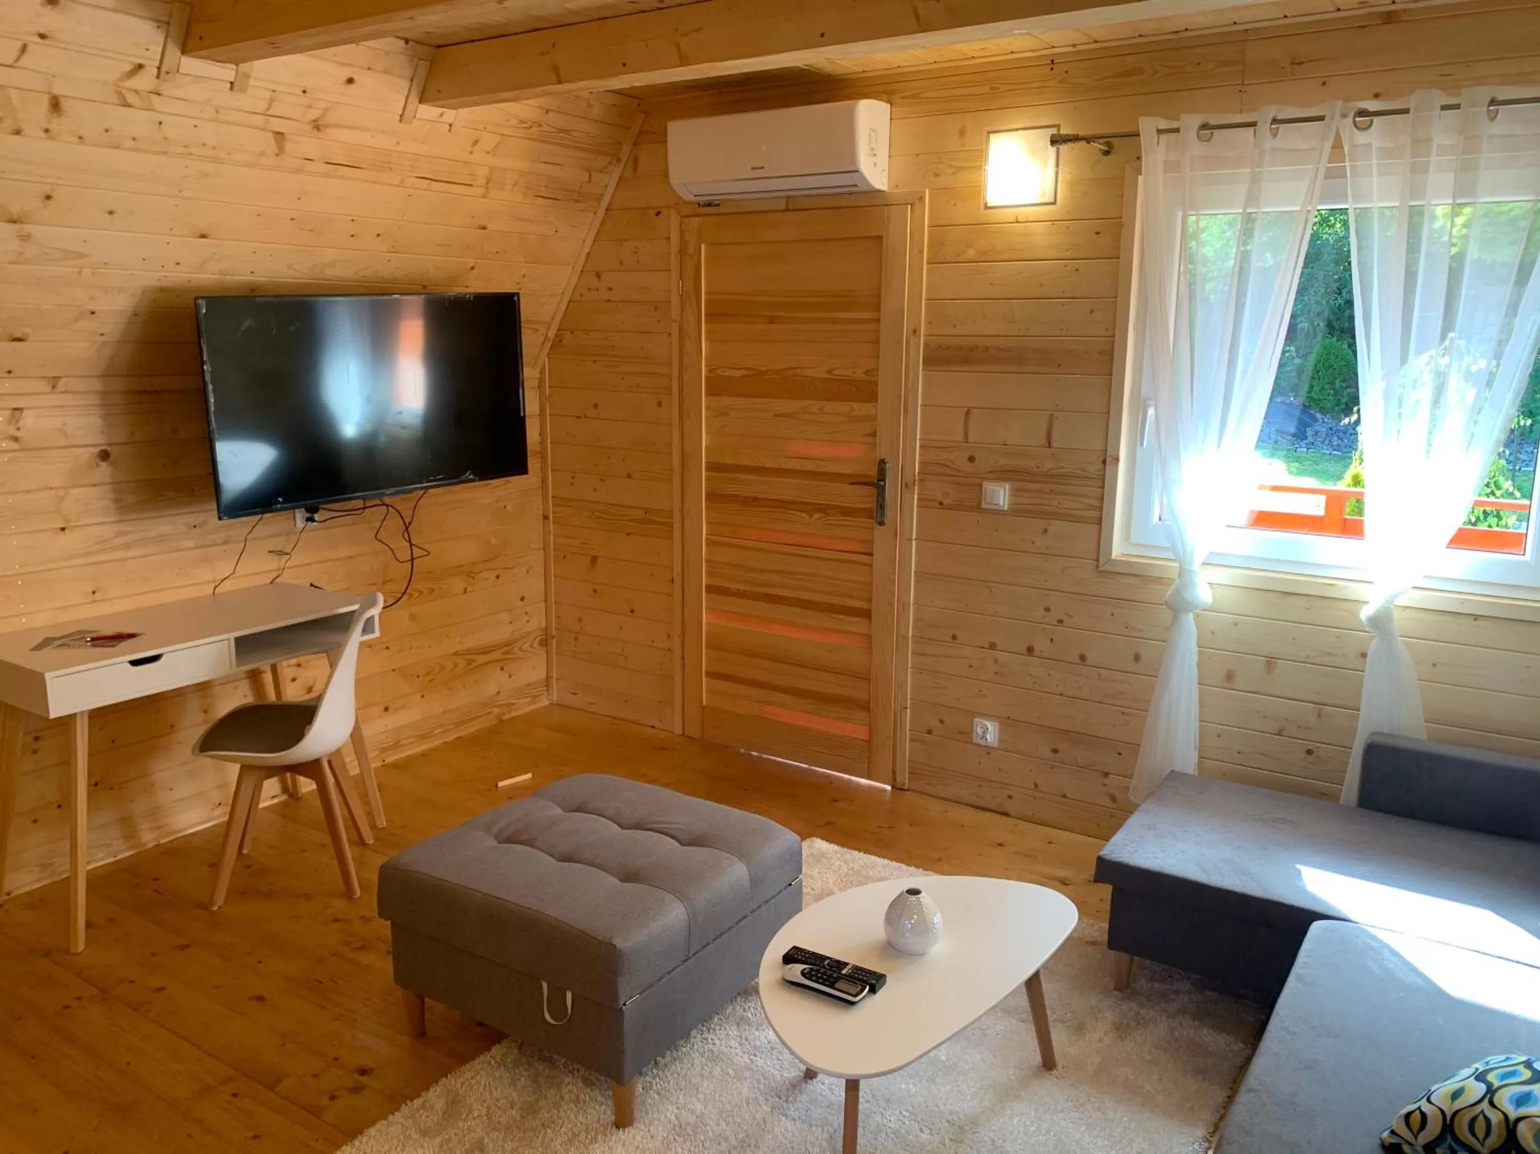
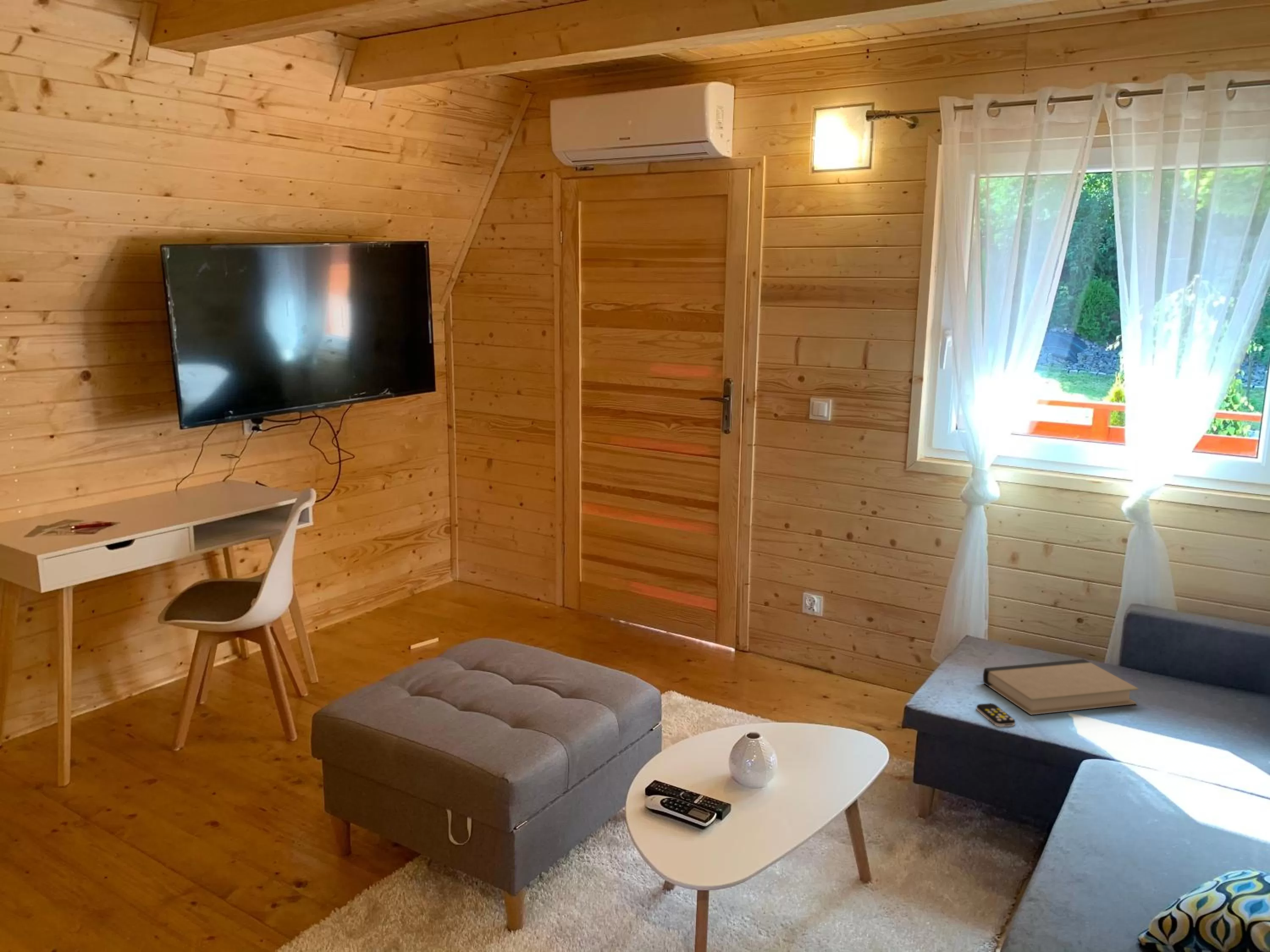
+ remote control [976,703,1016,727]
+ book [983,659,1139,715]
